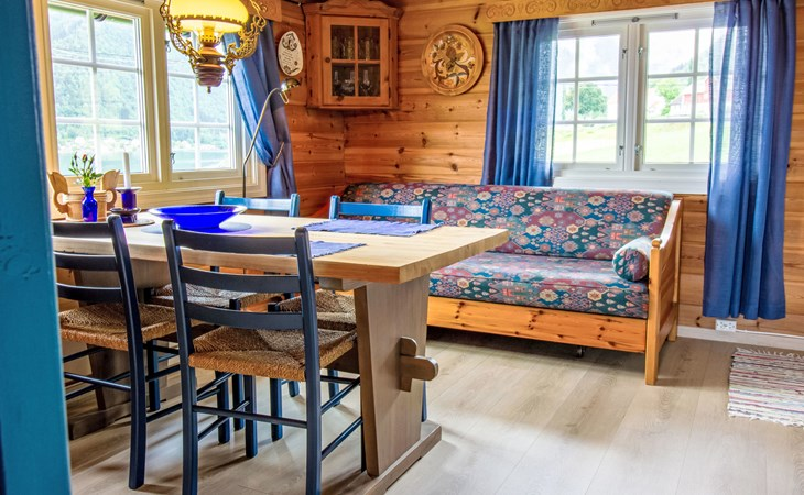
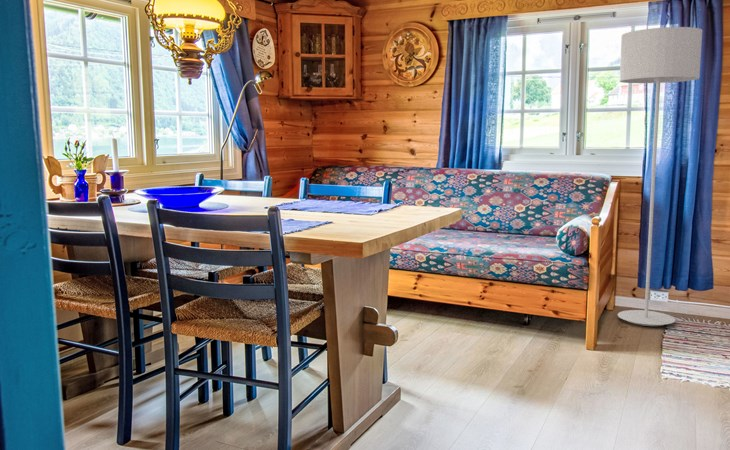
+ floor lamp [617,26,703,327]
